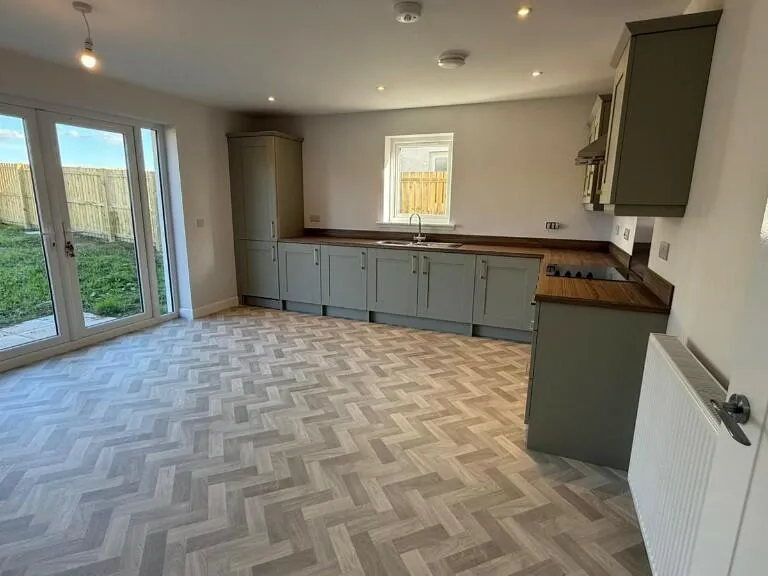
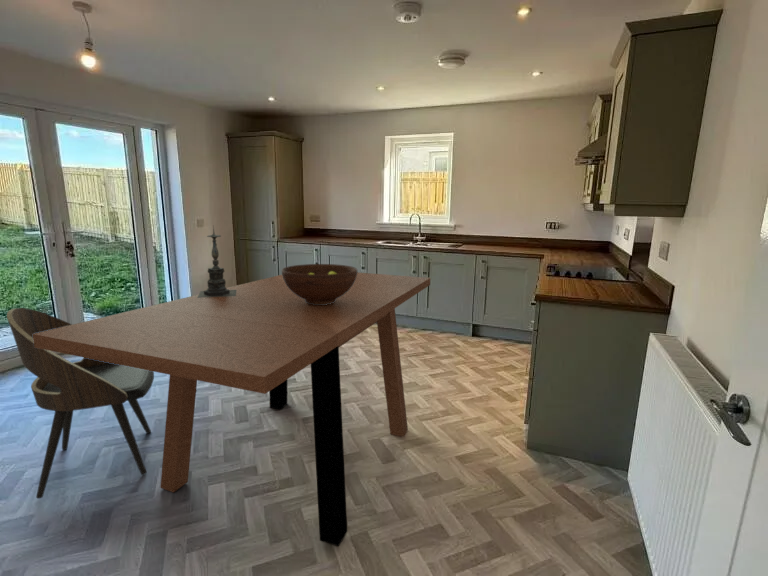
+ fruit bowl [281,263,358,305]
+ dining chair [6,307,155,499]
+ dining table [33,271,432,547]
+ candle holder [197,224,236,298]
